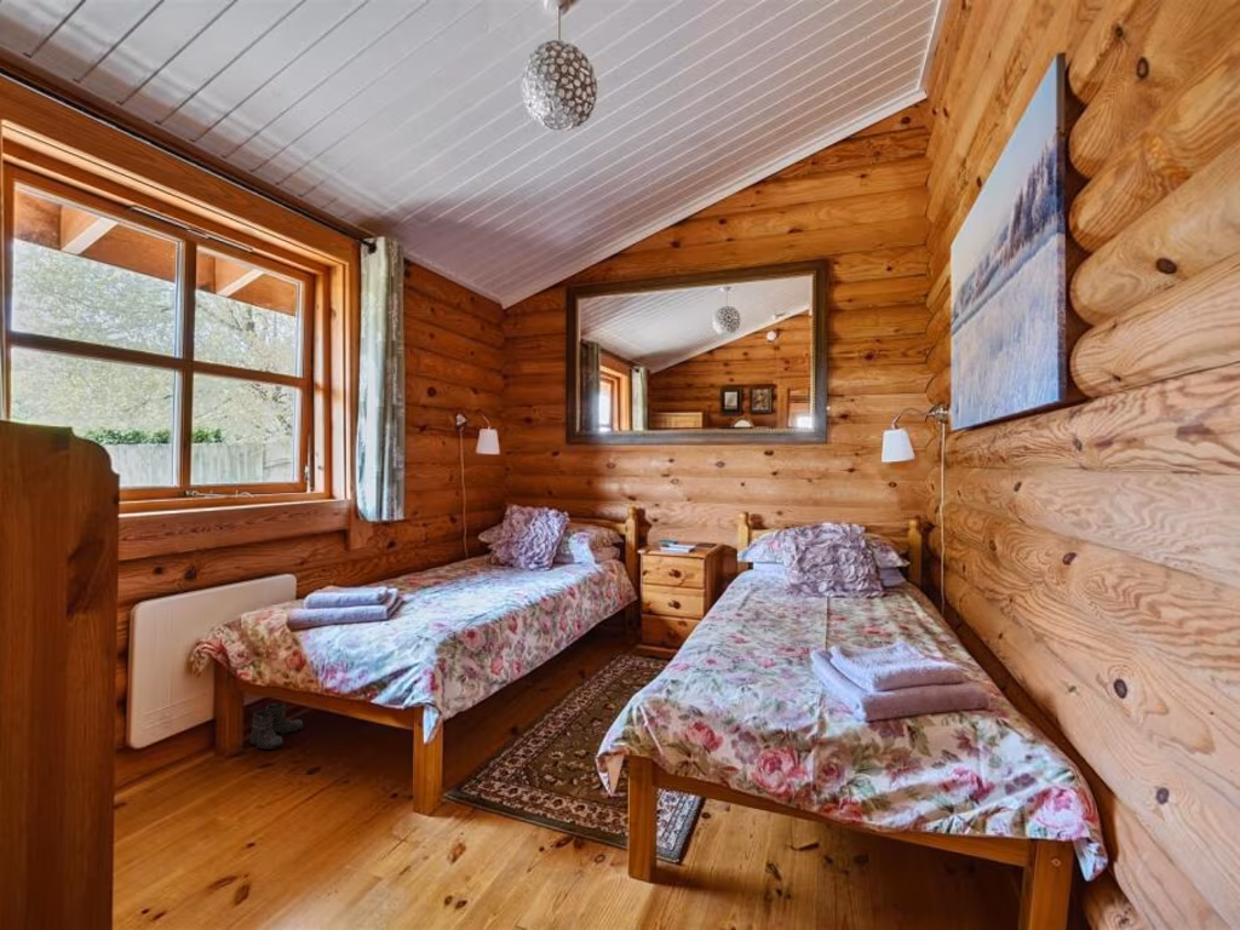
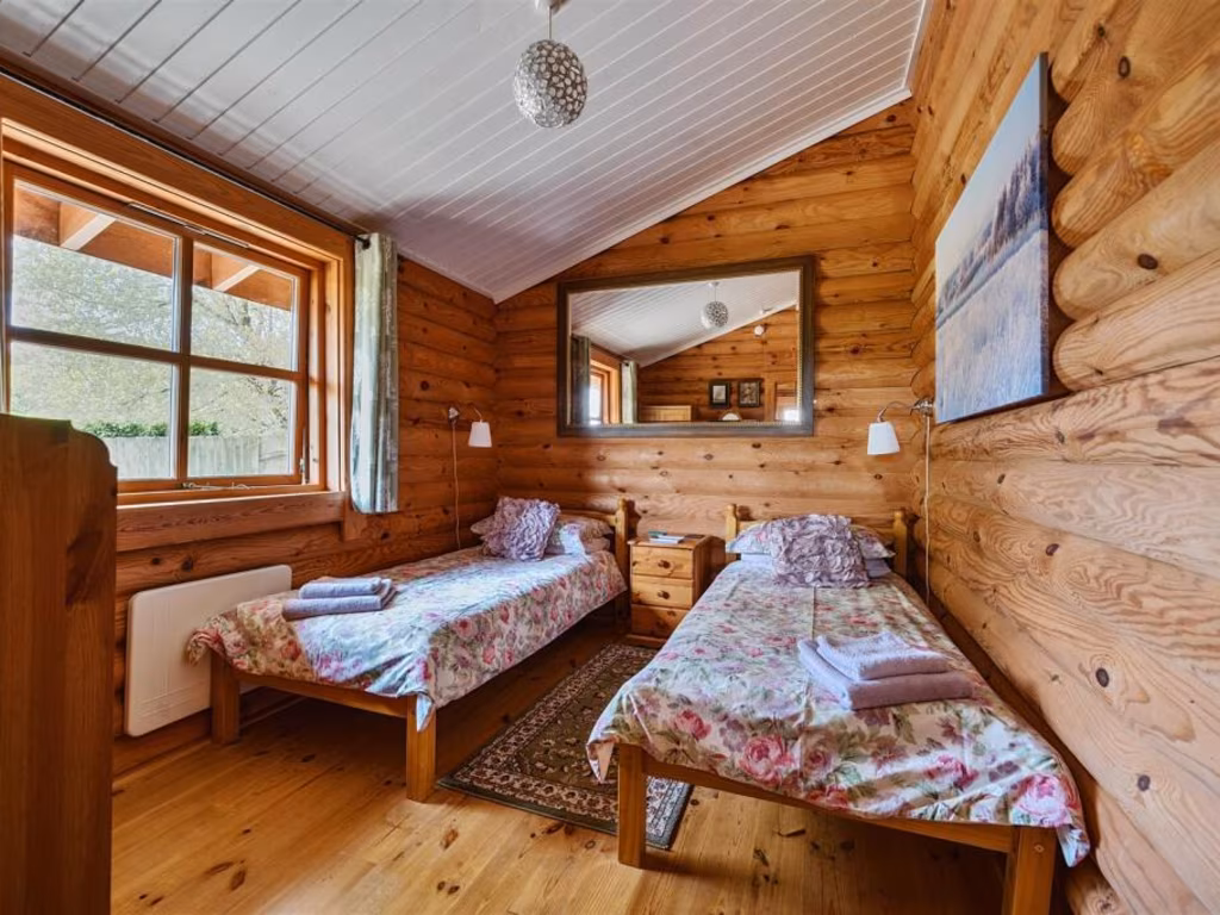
- boots [247,701,305,752]
